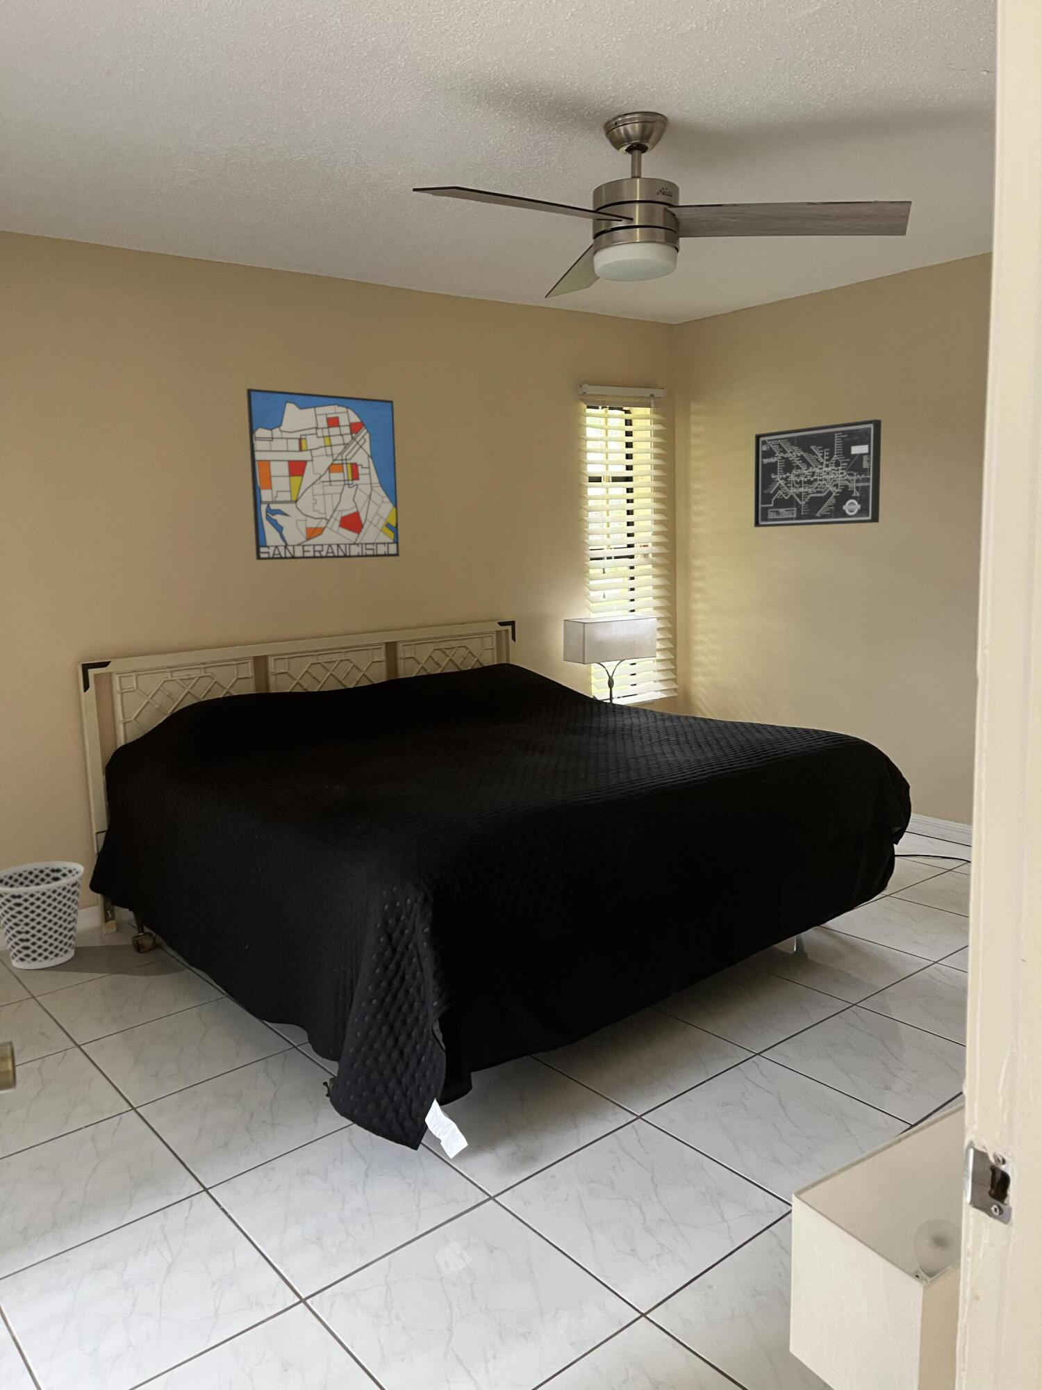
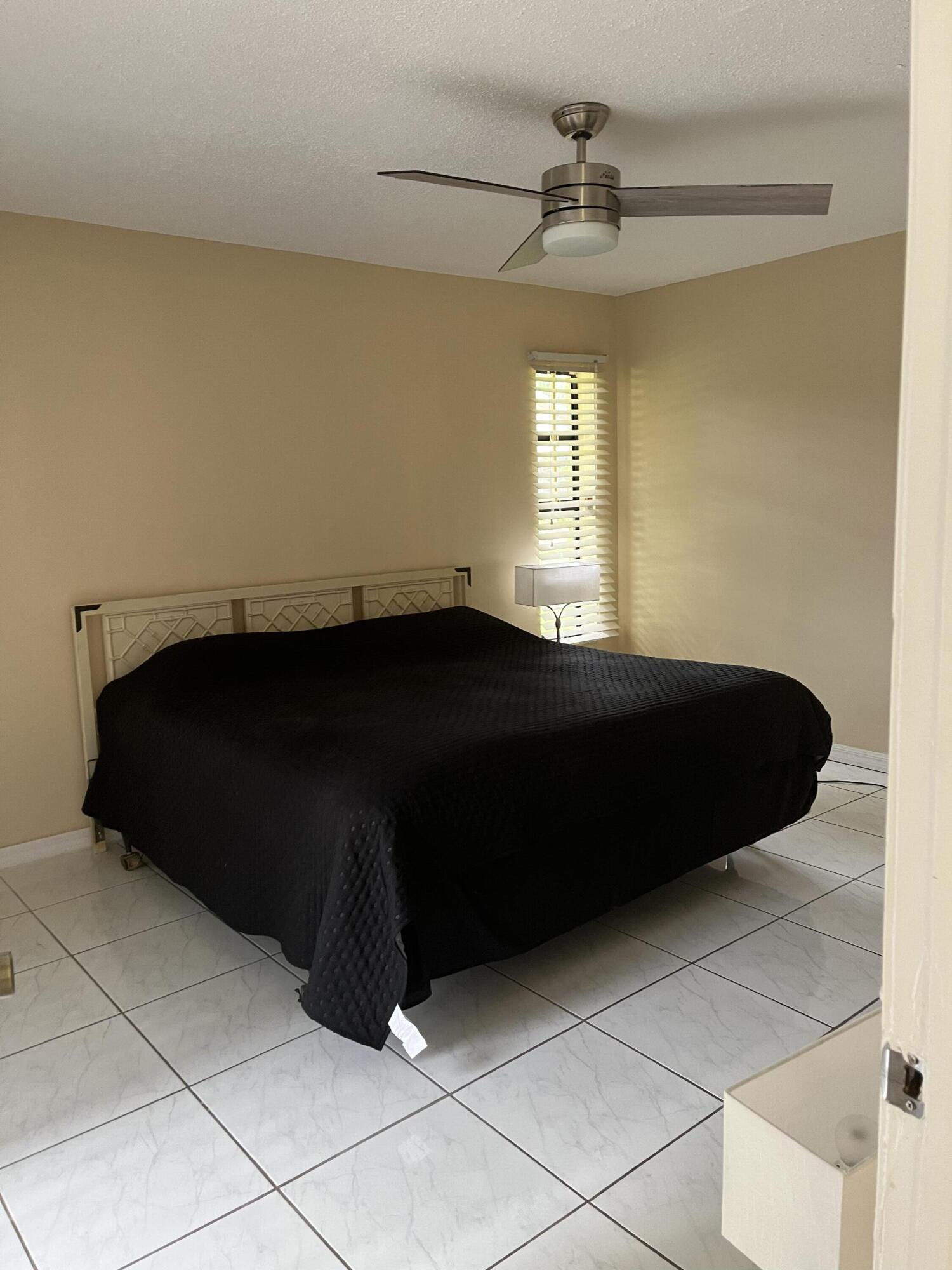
- wastebasket [0,861,84,970]
- wall art [754,418,882,529]
- wall art [246,387,401,560]
